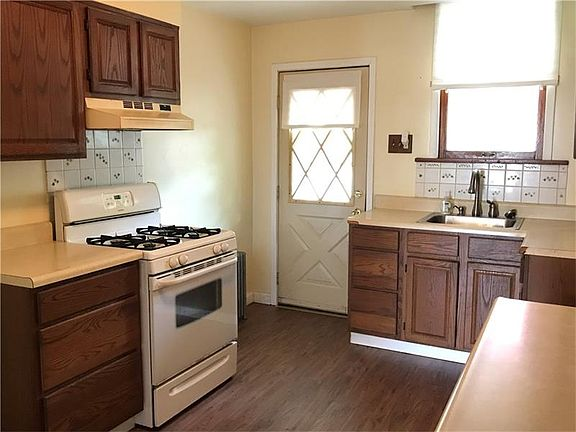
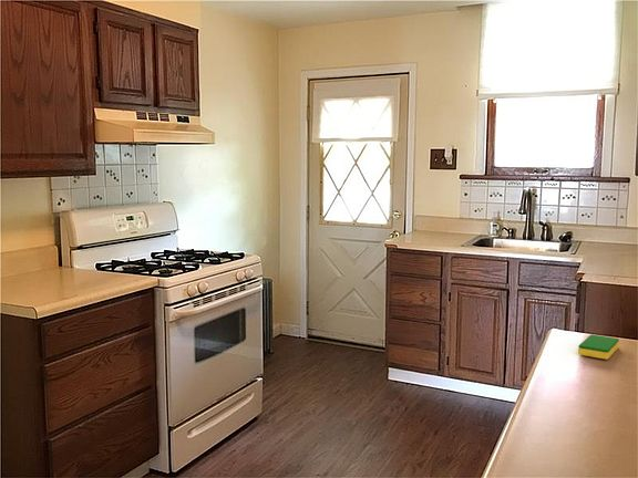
+ dish sponge [577,334,620,361]
